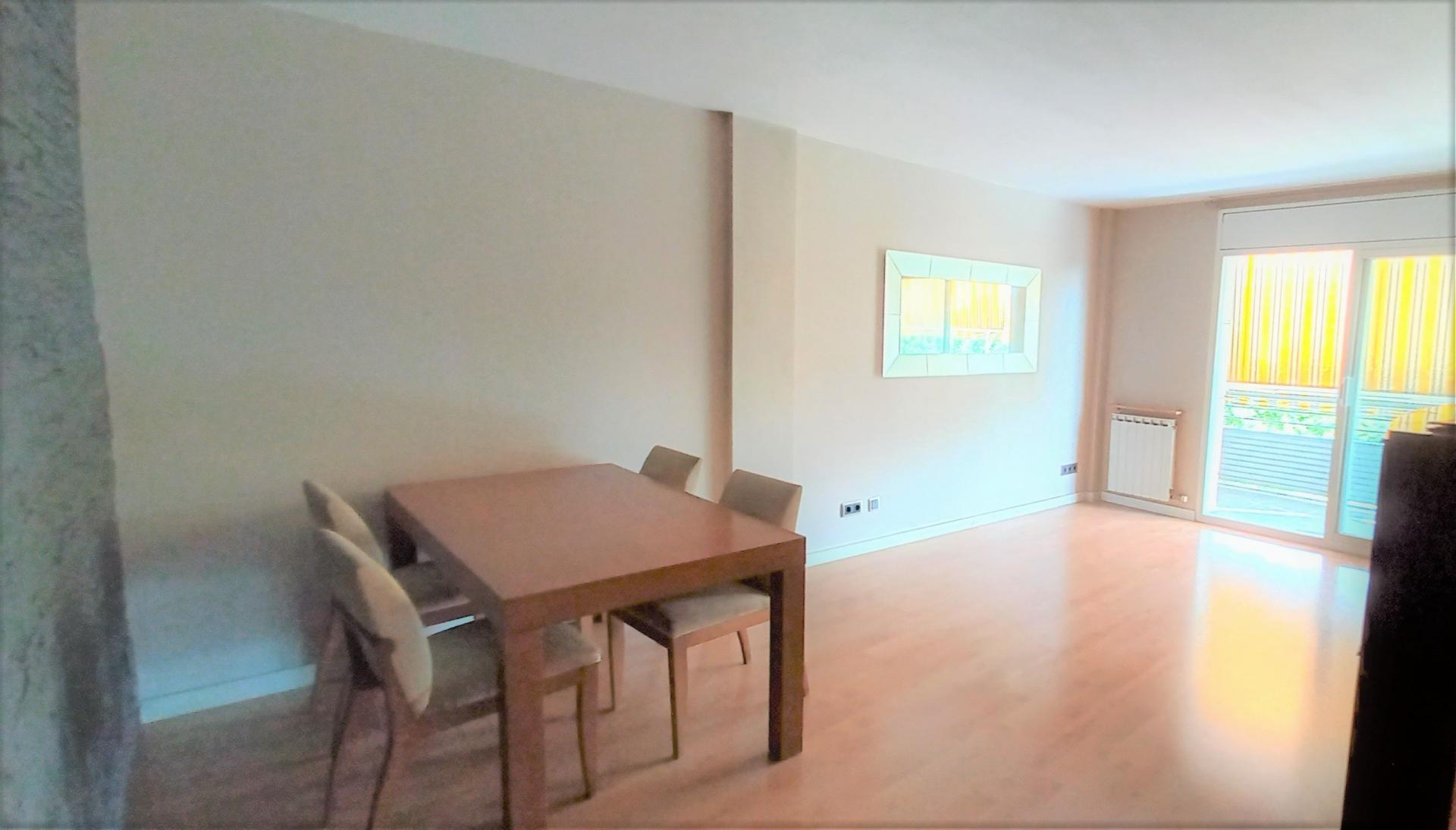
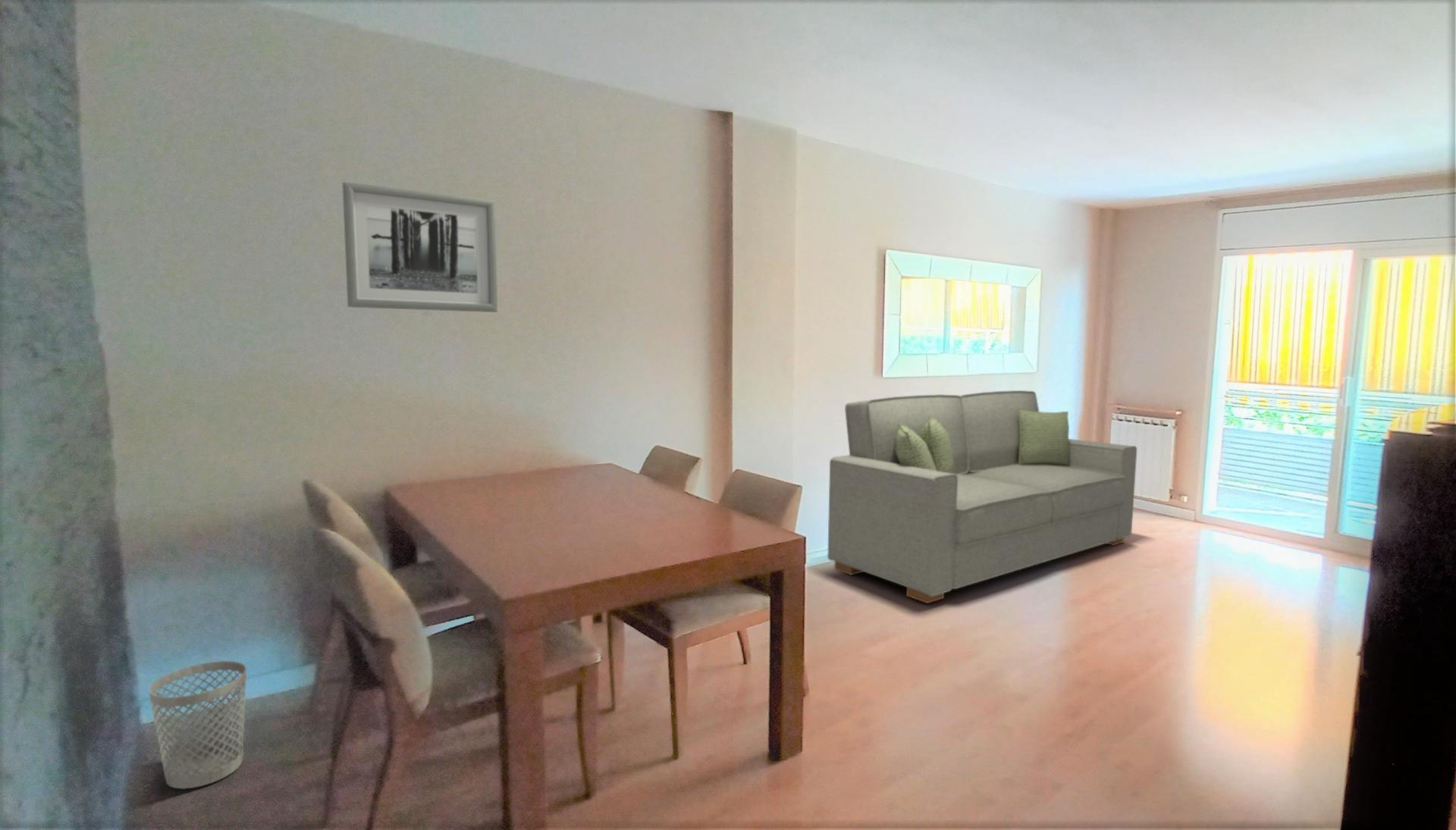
+ sofa [827,390,1138,604]
+ wastebasket [148,660,247,790]
+ wall art [342,181,498,313]
